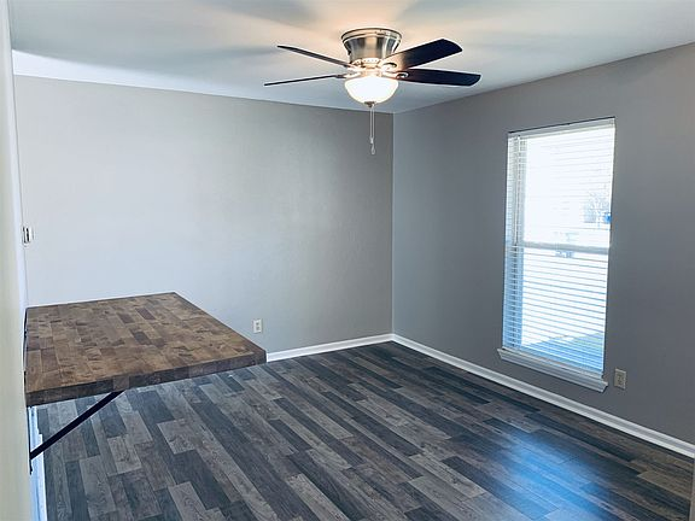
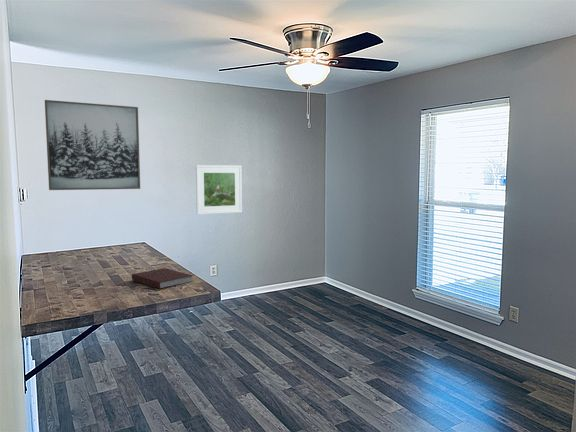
+ notebook [131,267,194,290]
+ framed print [195,164,243,215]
+ wall art [44,99,141,191]
